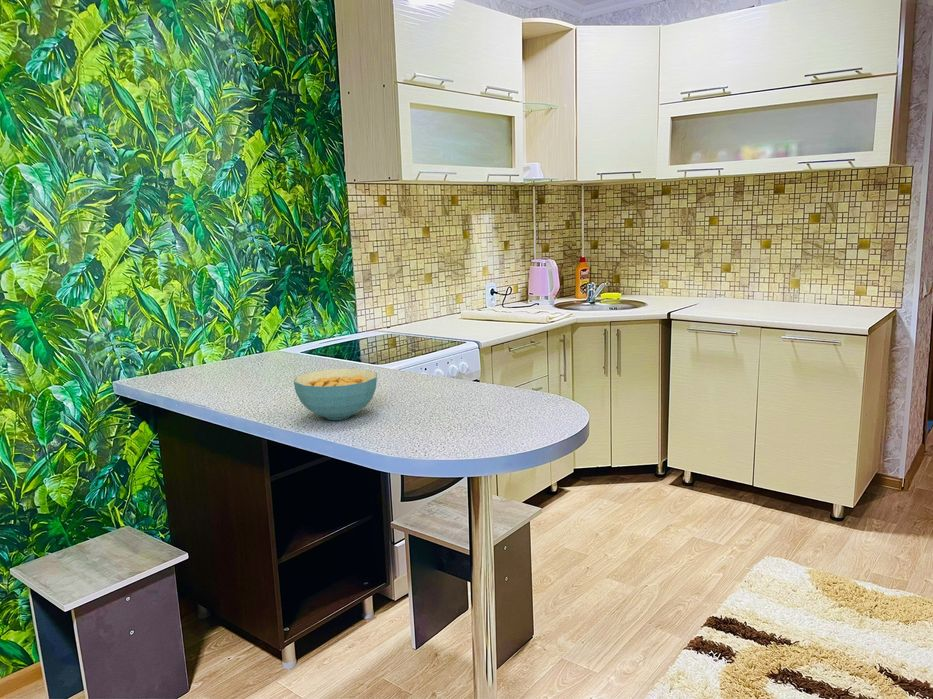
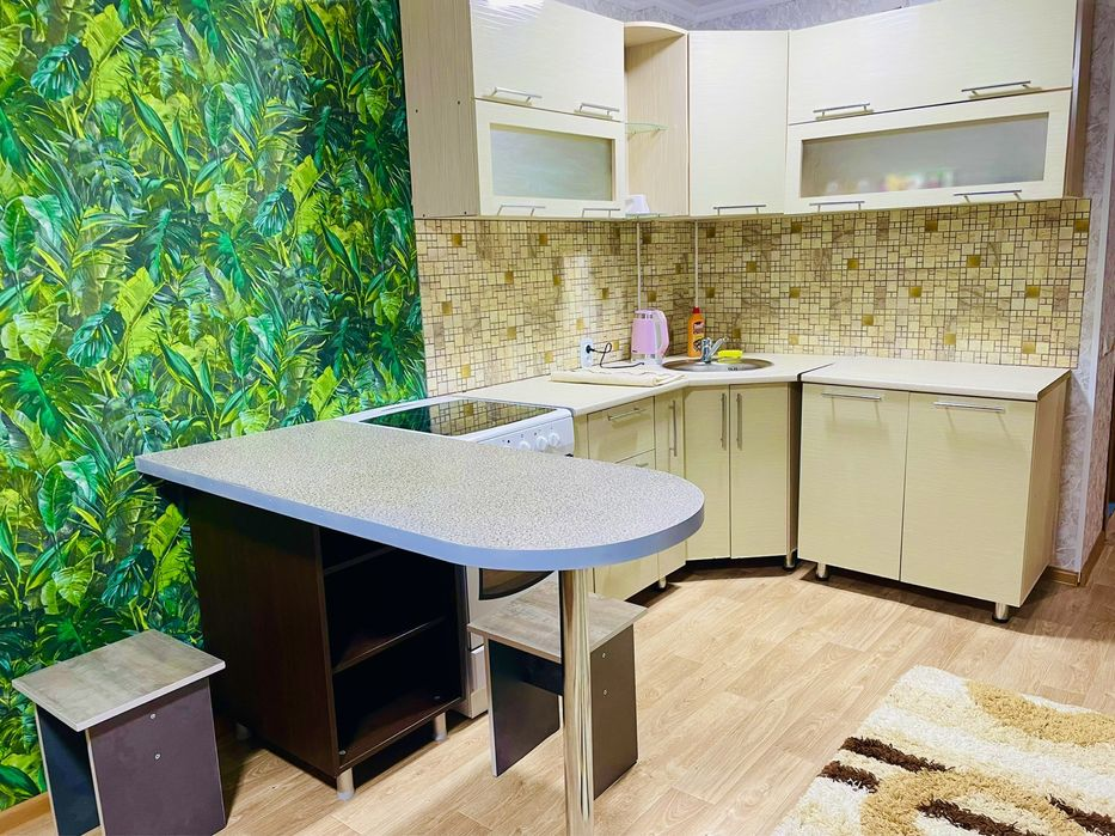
- cereal bowl [293,368,378,421]
